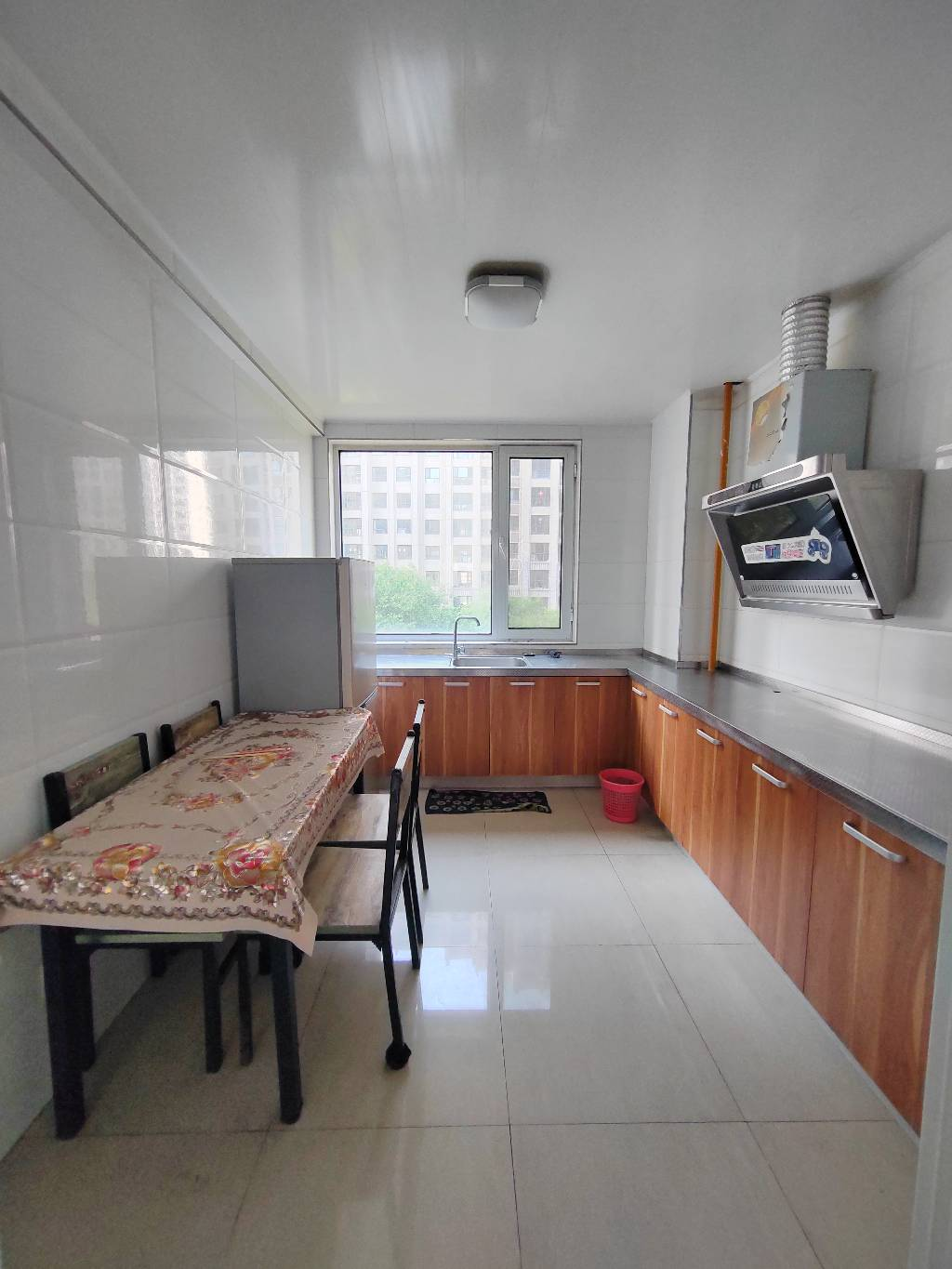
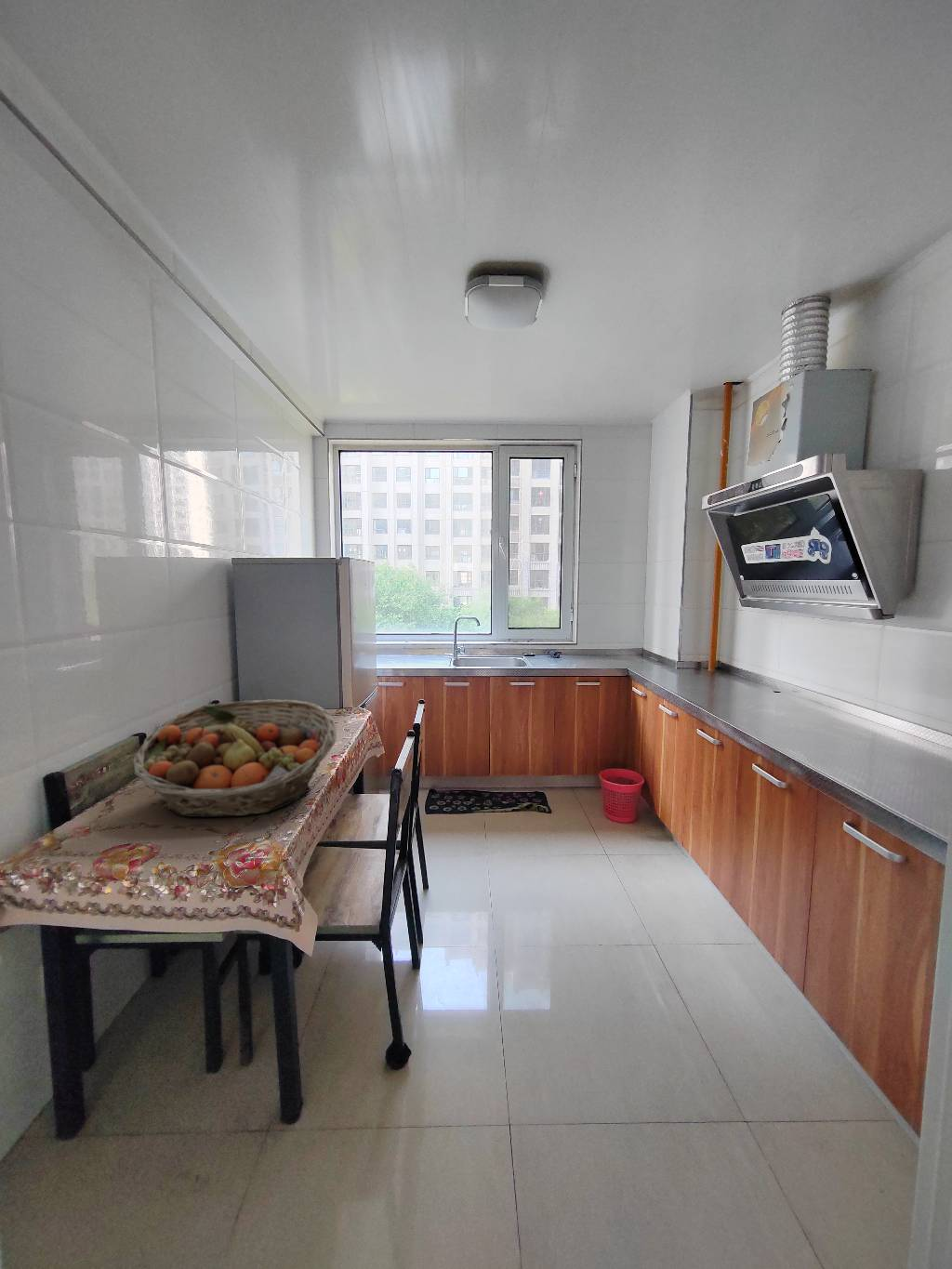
+ fruit basket [132,698,337,818]
